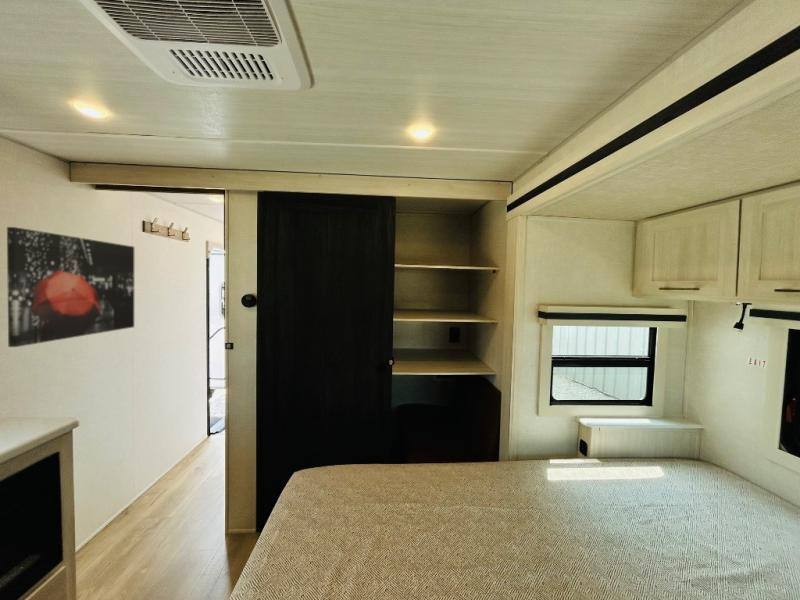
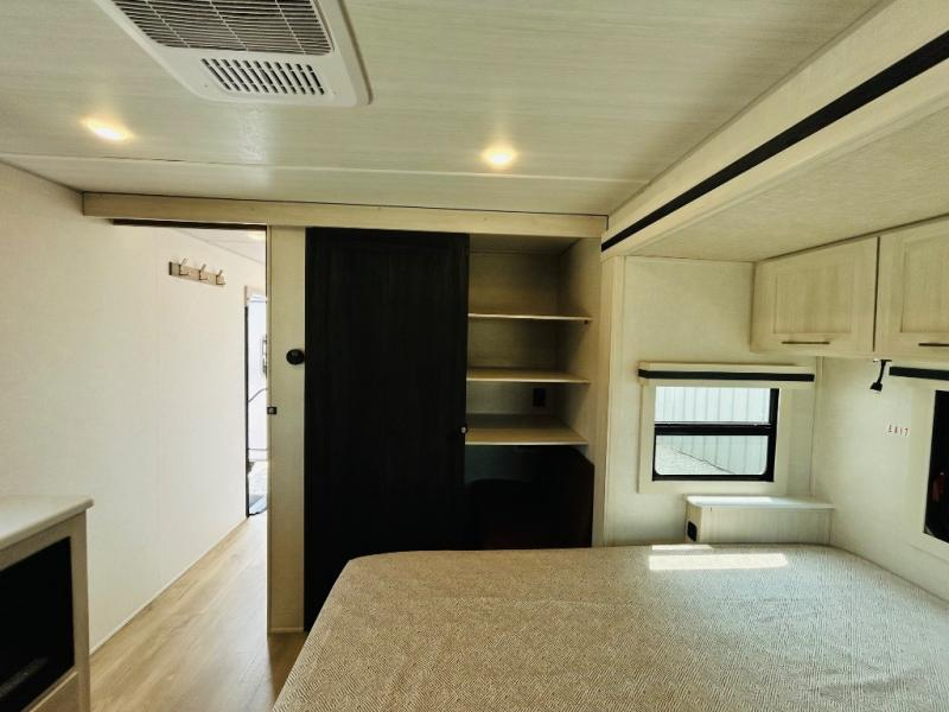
- wall art [6,226,135,348]
